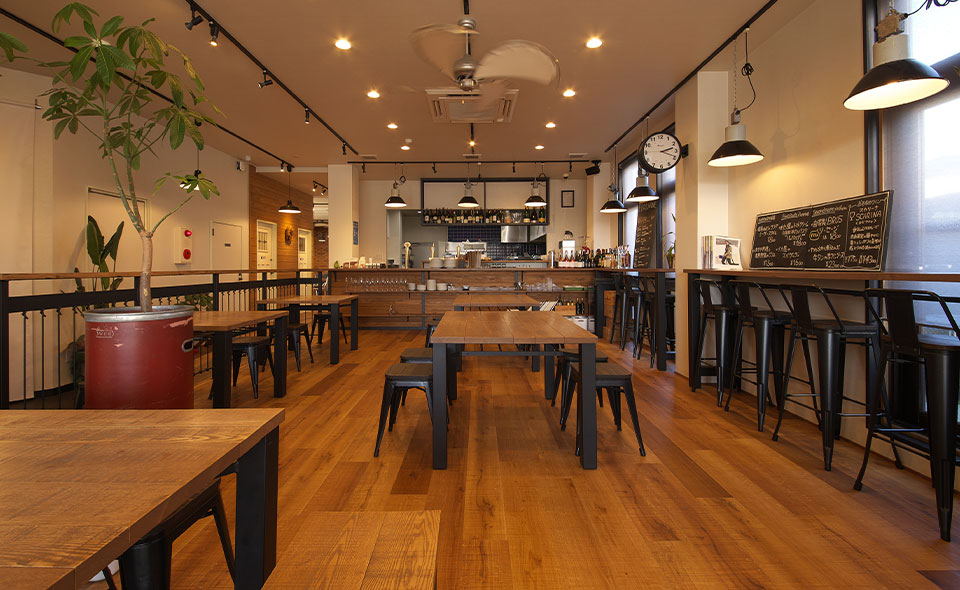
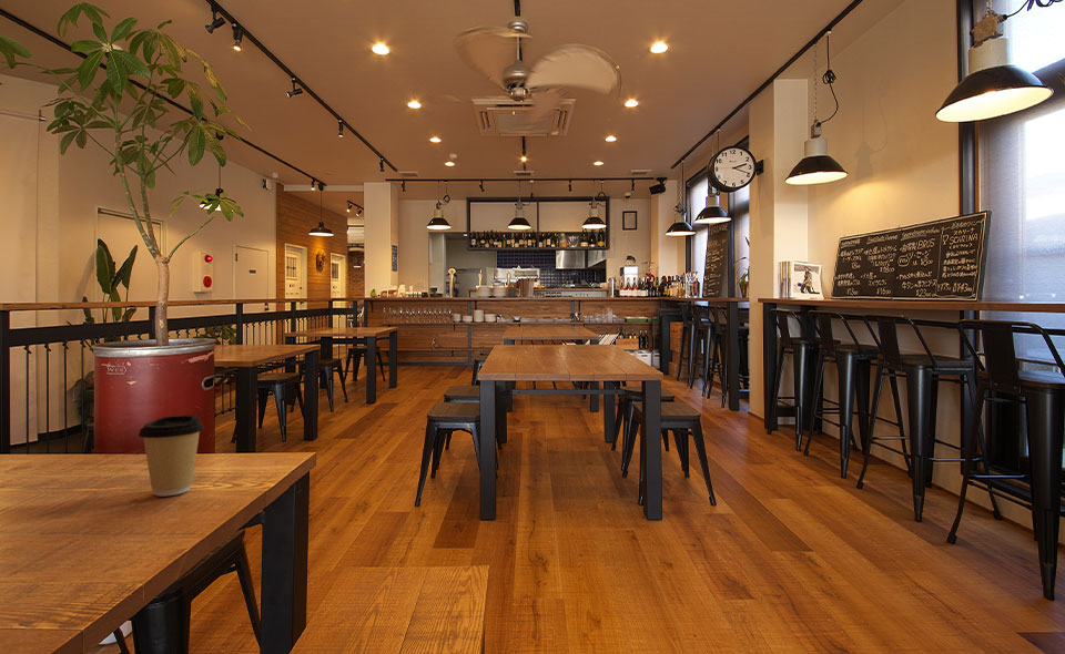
+ coffee cup [138,415,205,498]
